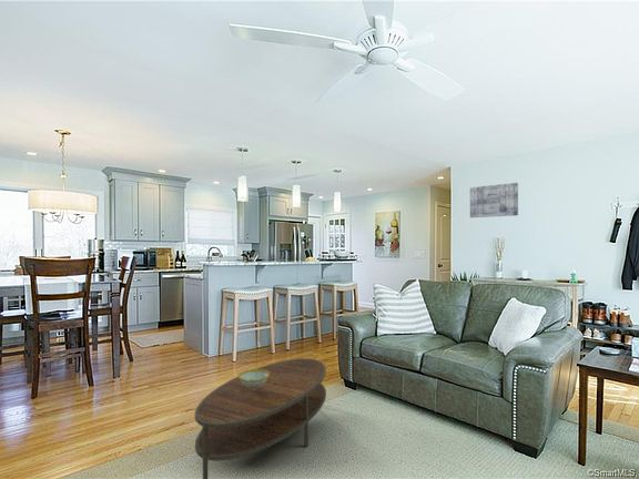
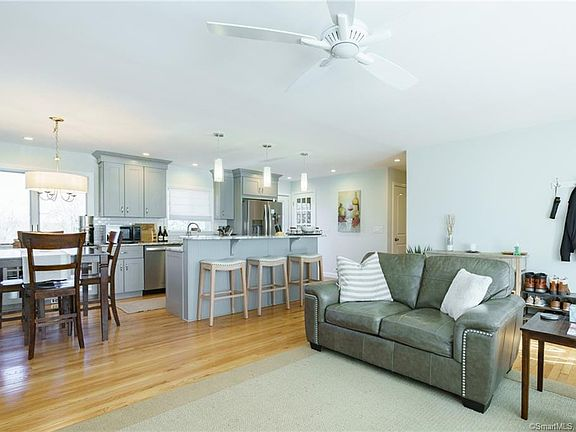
- coffee table [194,357,327,479]
- decorative bowl [237,368,270,390]
- wall art [469,182,519,218]
